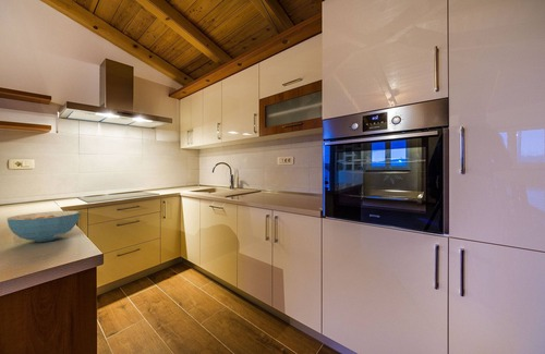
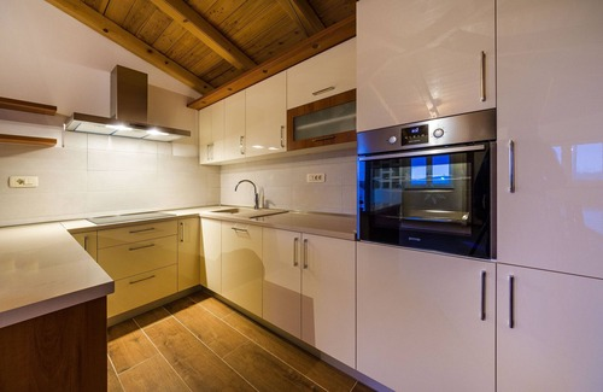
- cereal bowl [7,210,81,243]
